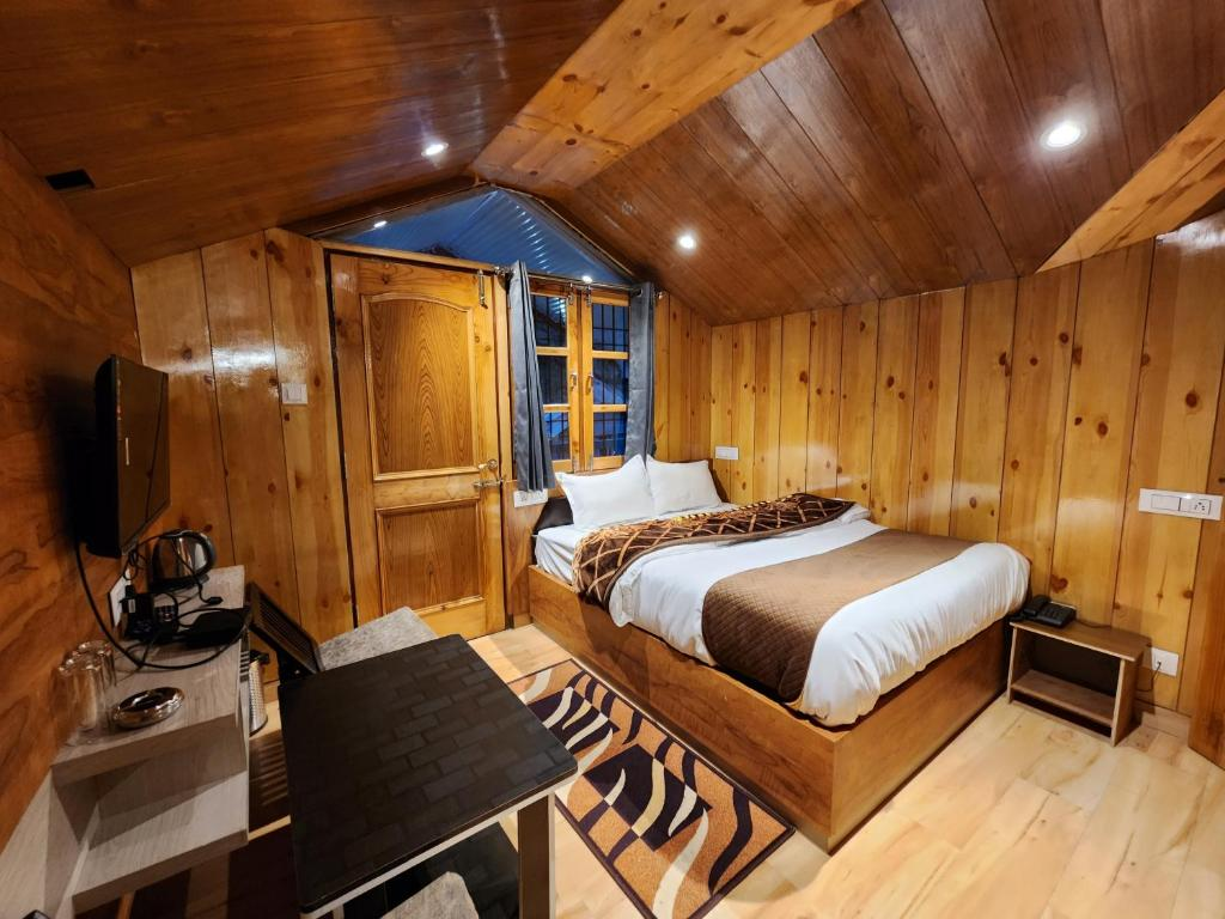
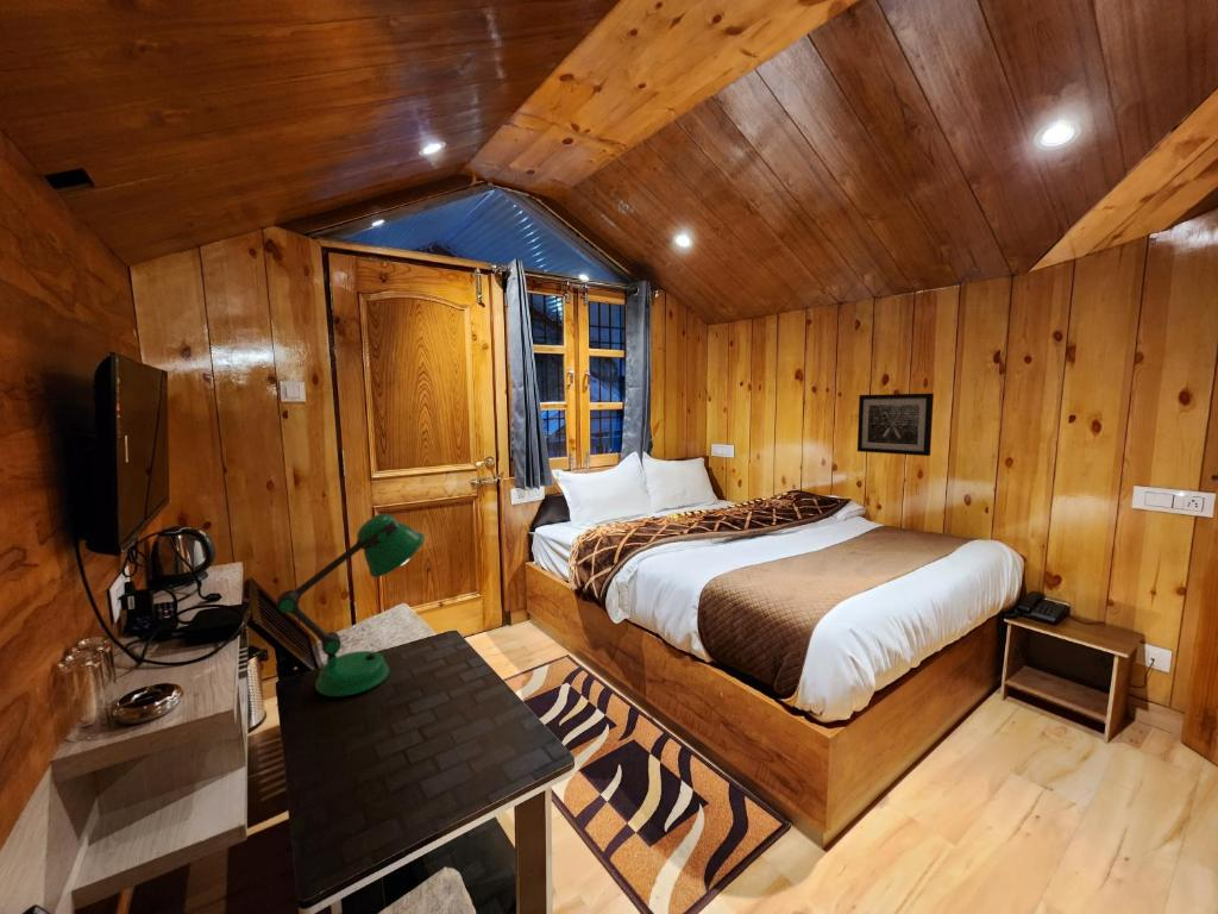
+ desk lamp [276,513,426,697]
+ wall art [856,393,935,457]
